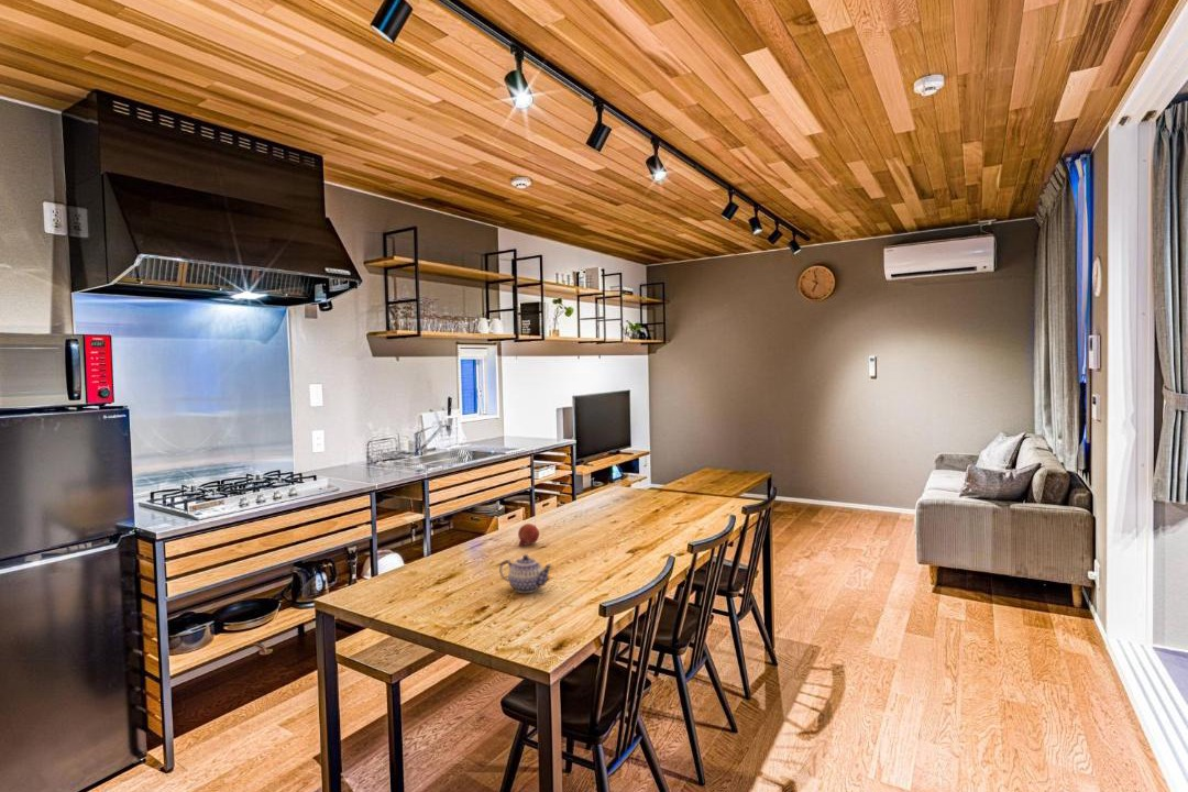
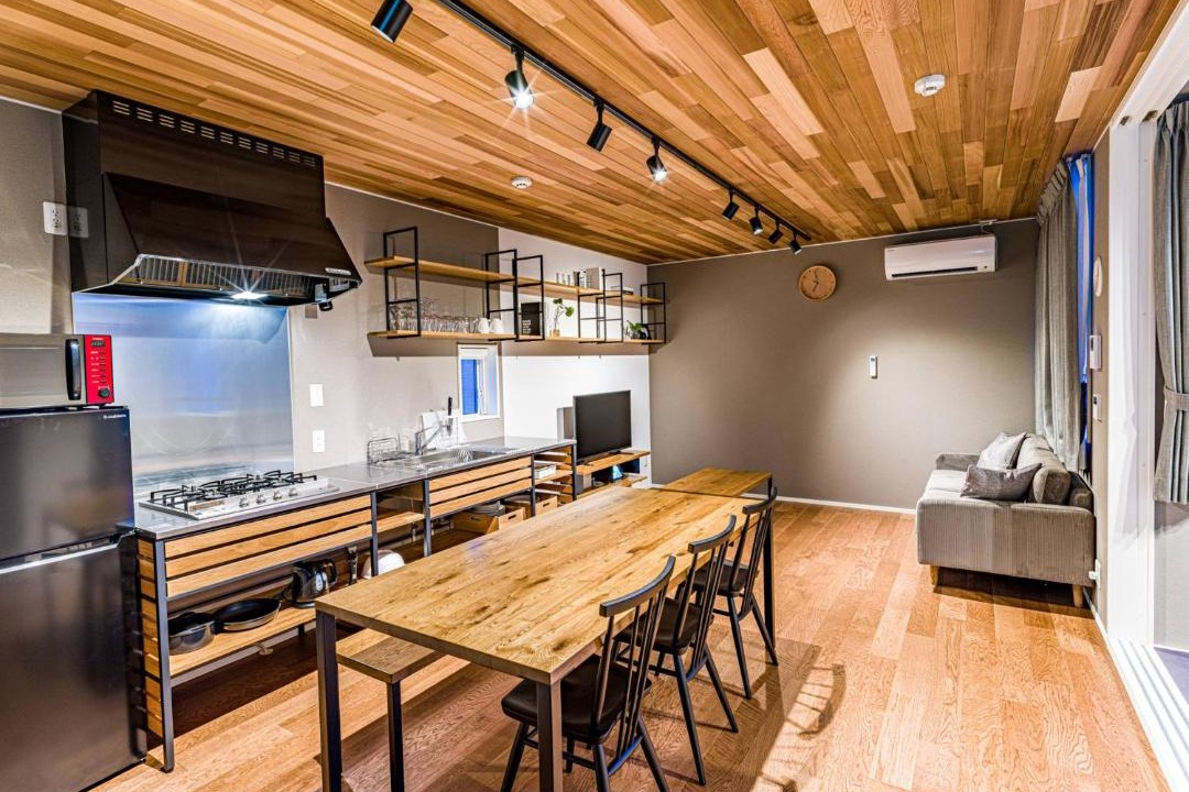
- teapot [498,553,553,594]
- fruit [517,522,540,548]
